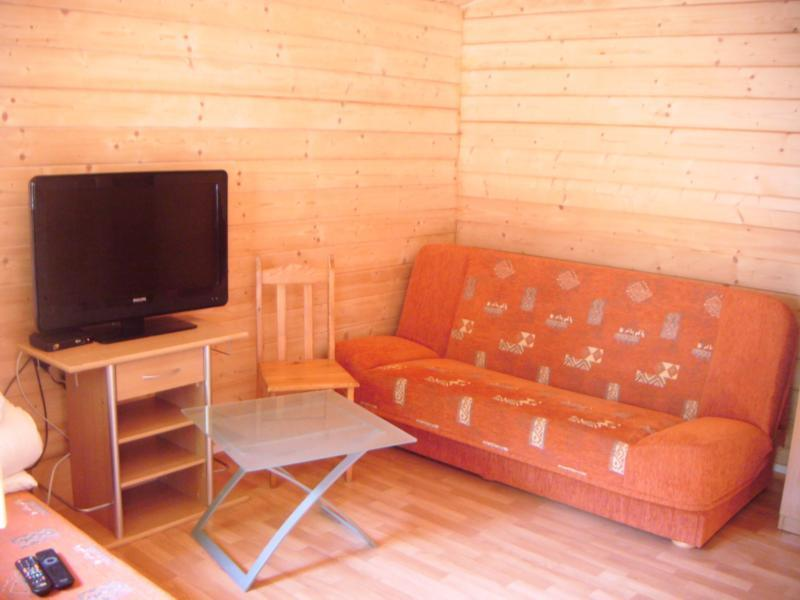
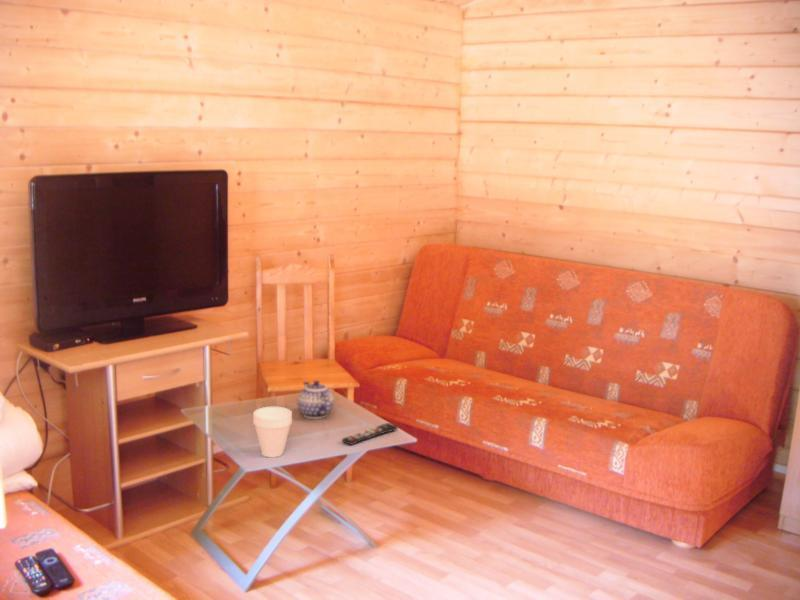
+ remote control [341,422,399,446]
+ teapot [297,380,335,420]
+ cup [252,406,293,459]
